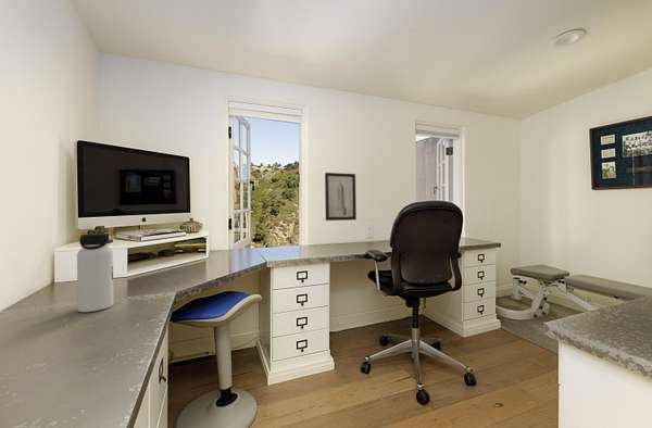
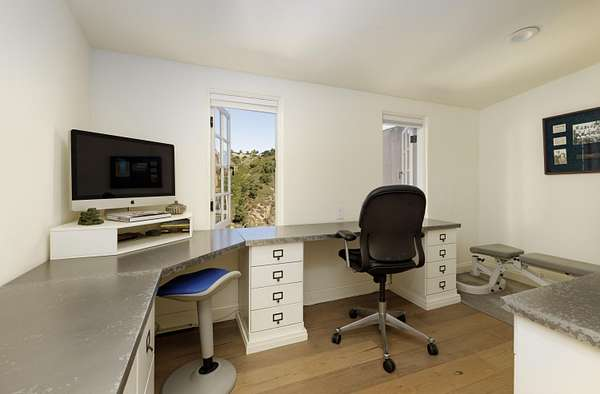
- water bottle [76,232,114,313]
- wall art [324,172,358,222]
